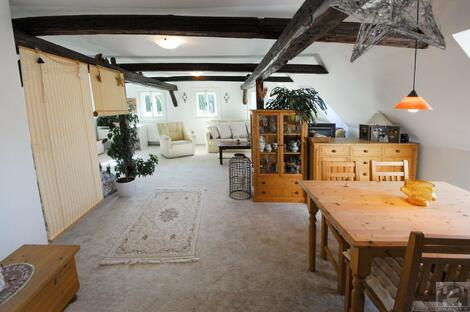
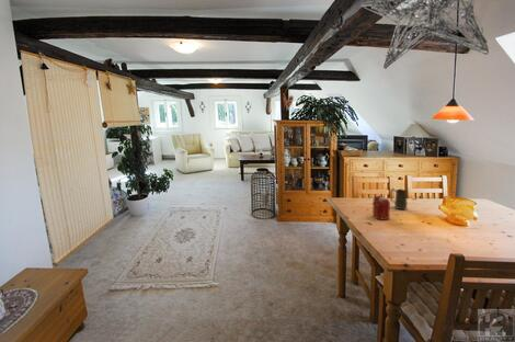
+ candle [371,195,391,220]
+ mug [389,187,409,210]
